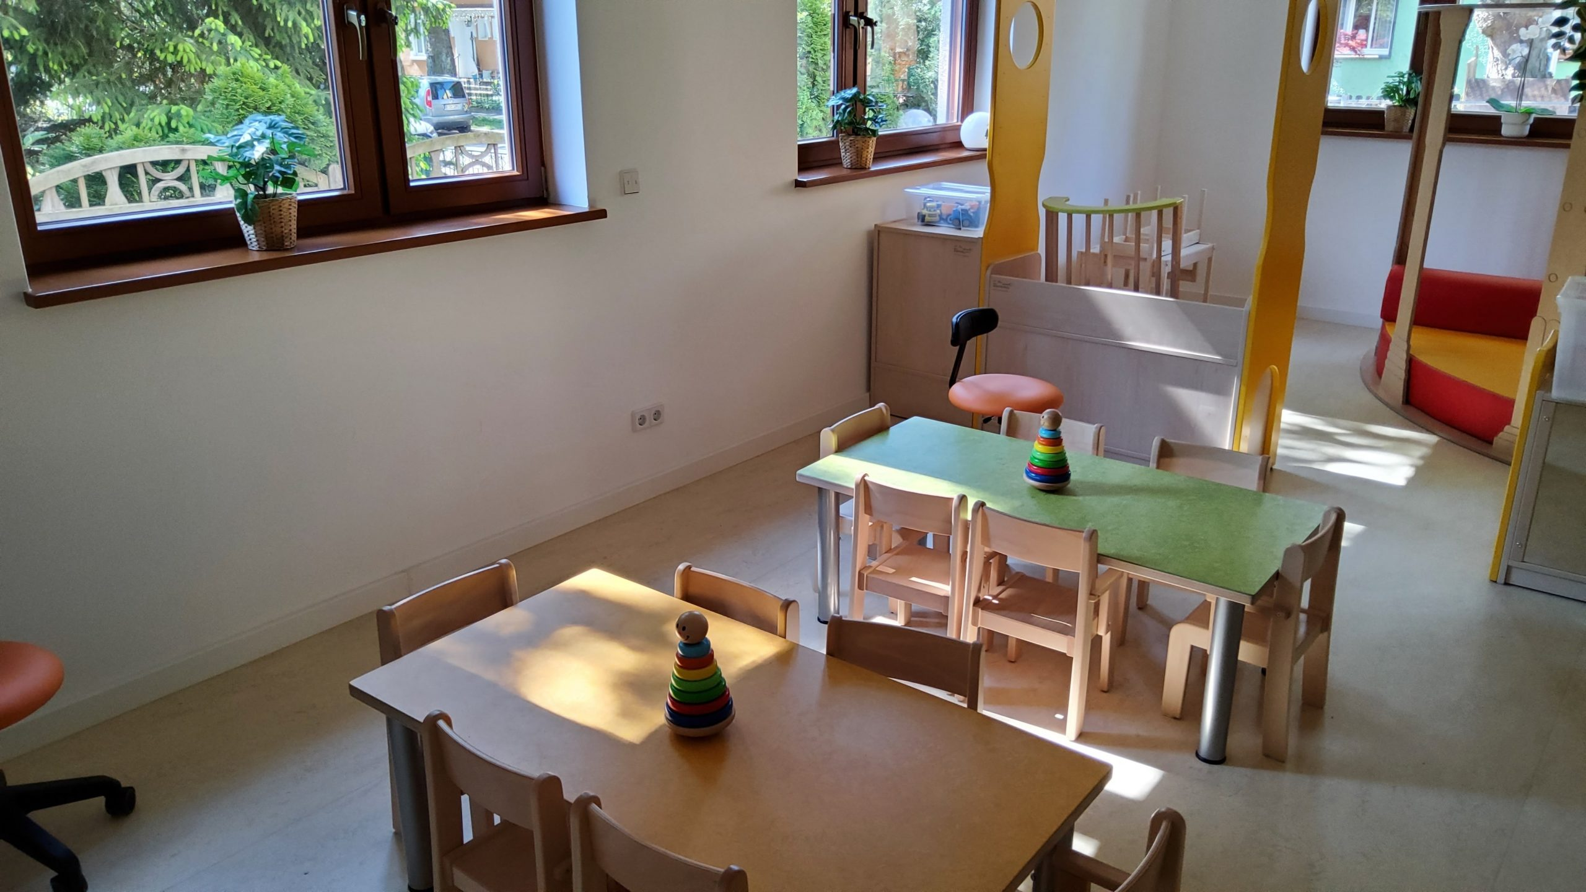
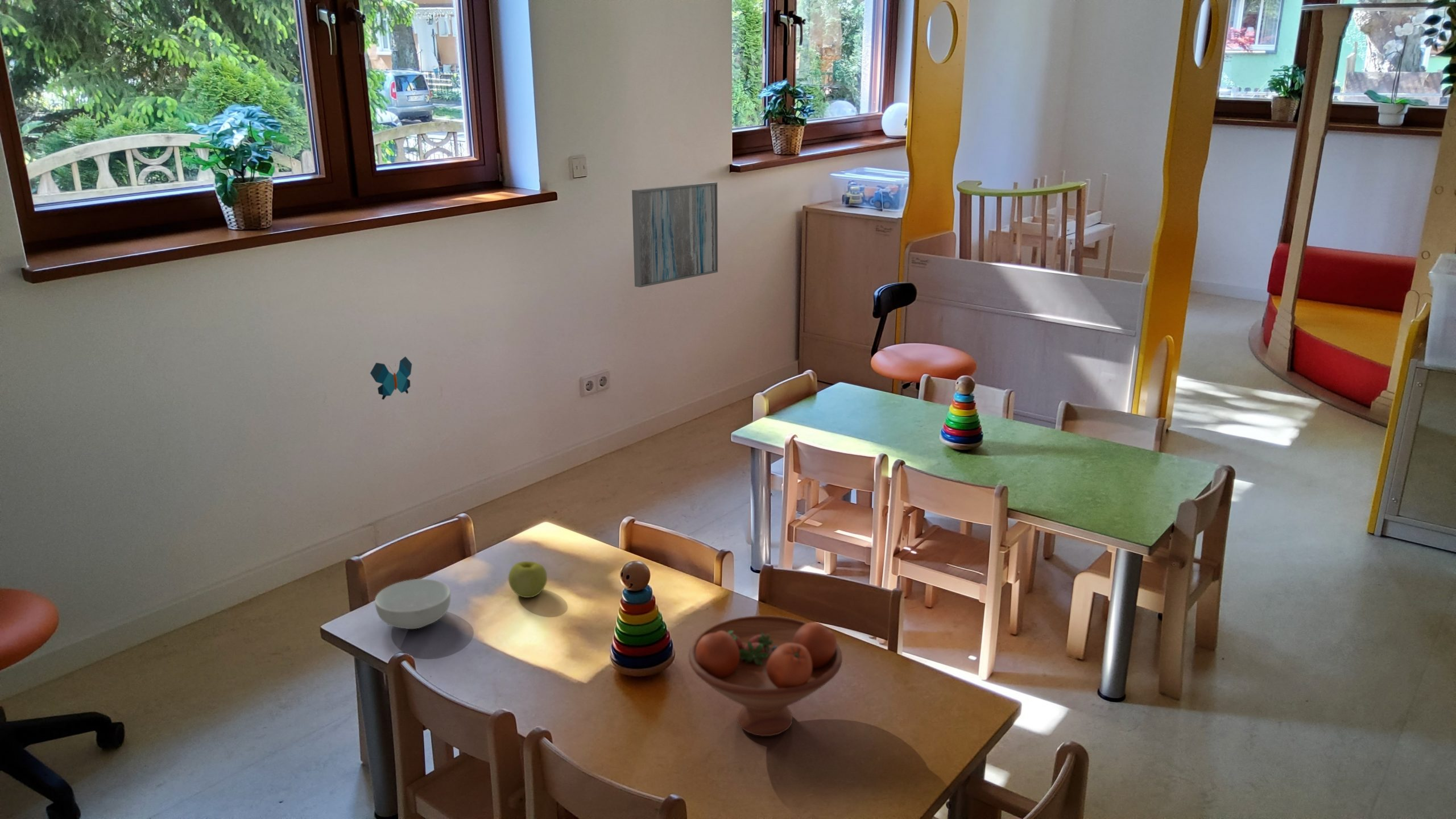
+ apple [508,561,548,598]
+ wall art [631,181,718,288]
+ cereal bowl [374,578,451,630]
+ decorative butterfly [370,356,412,400]
+ fruit bowl [688,615,843,737]
